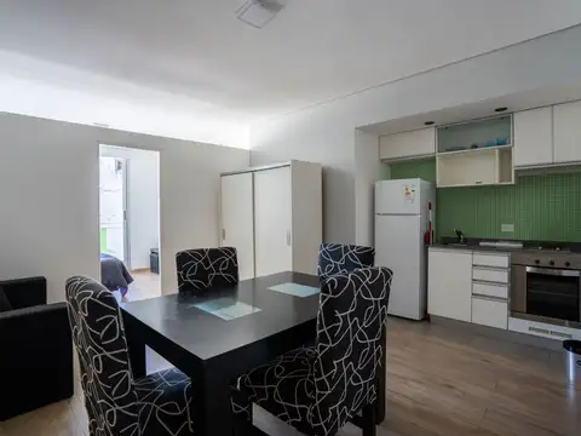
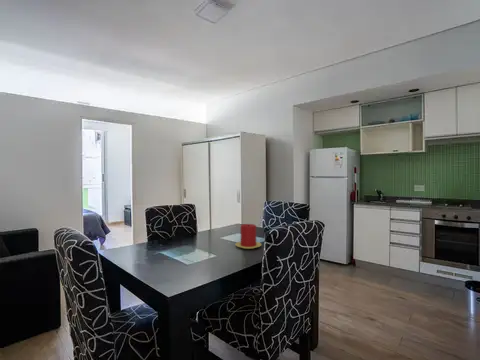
+ candle [235,223,263,250]
